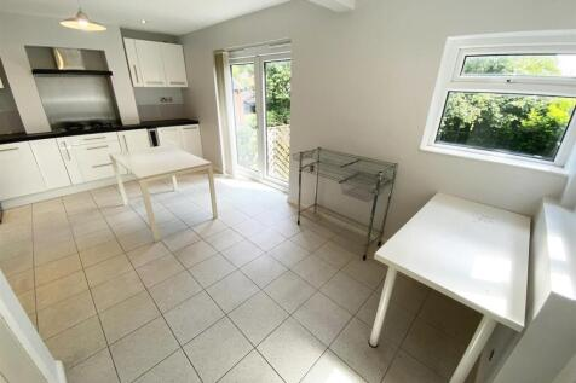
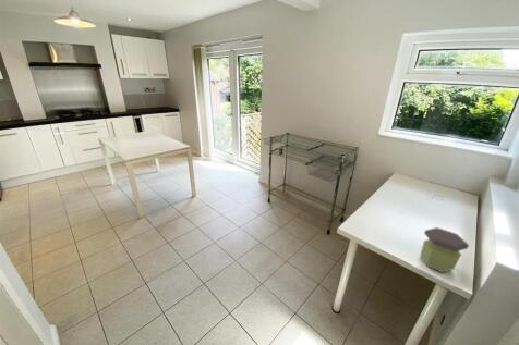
+ jar [419,226,470,274]
